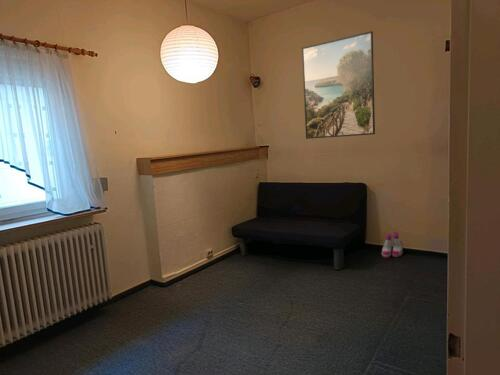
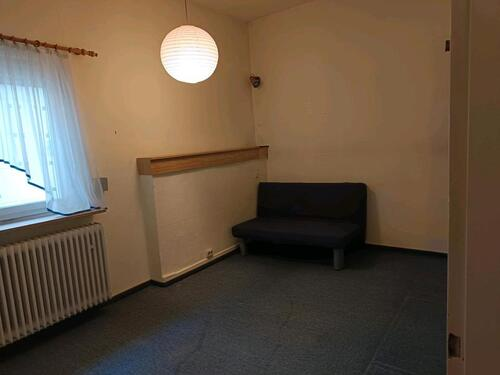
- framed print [301,30,376,140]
- boots [380,231,404,259]
